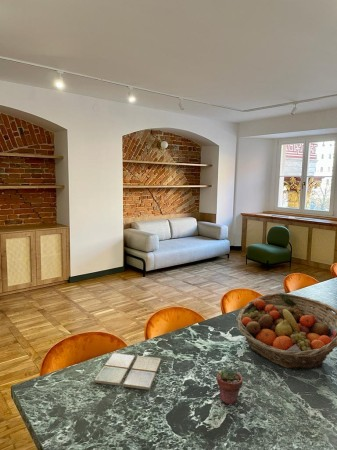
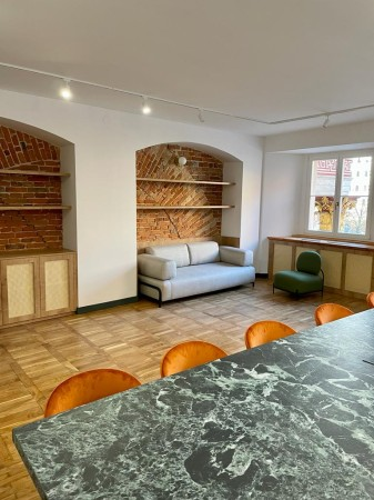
- potted succulent [216,365,243,406]
- fruit basket [236,292,337,371]
- drink coaster [93,352,162,391]
